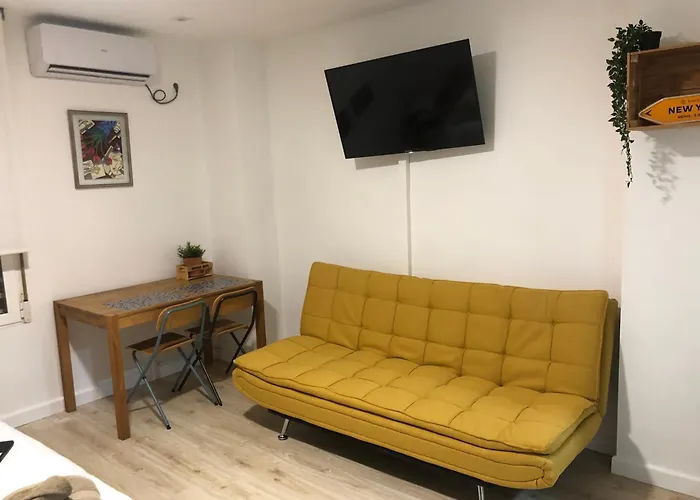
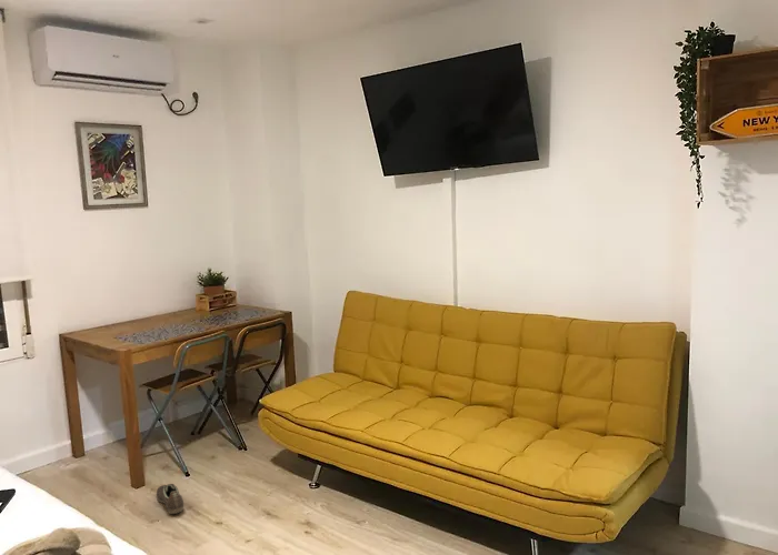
+ sneaker [156,483,184,515]
